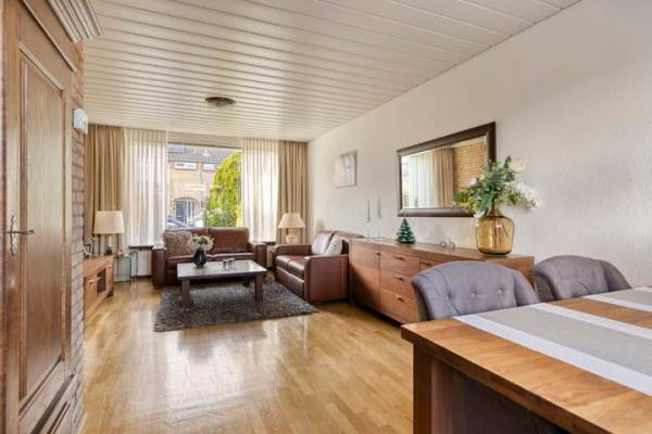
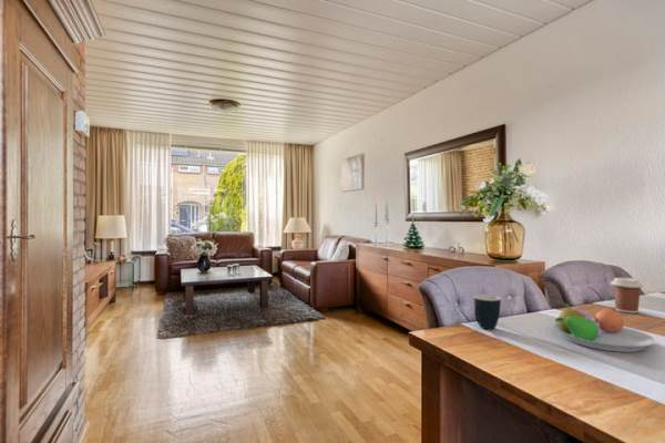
+ fruit bowl [552,302,656,353]
+ coffee cup [610,277,644,315]
+ mug [473,293,502,330]
